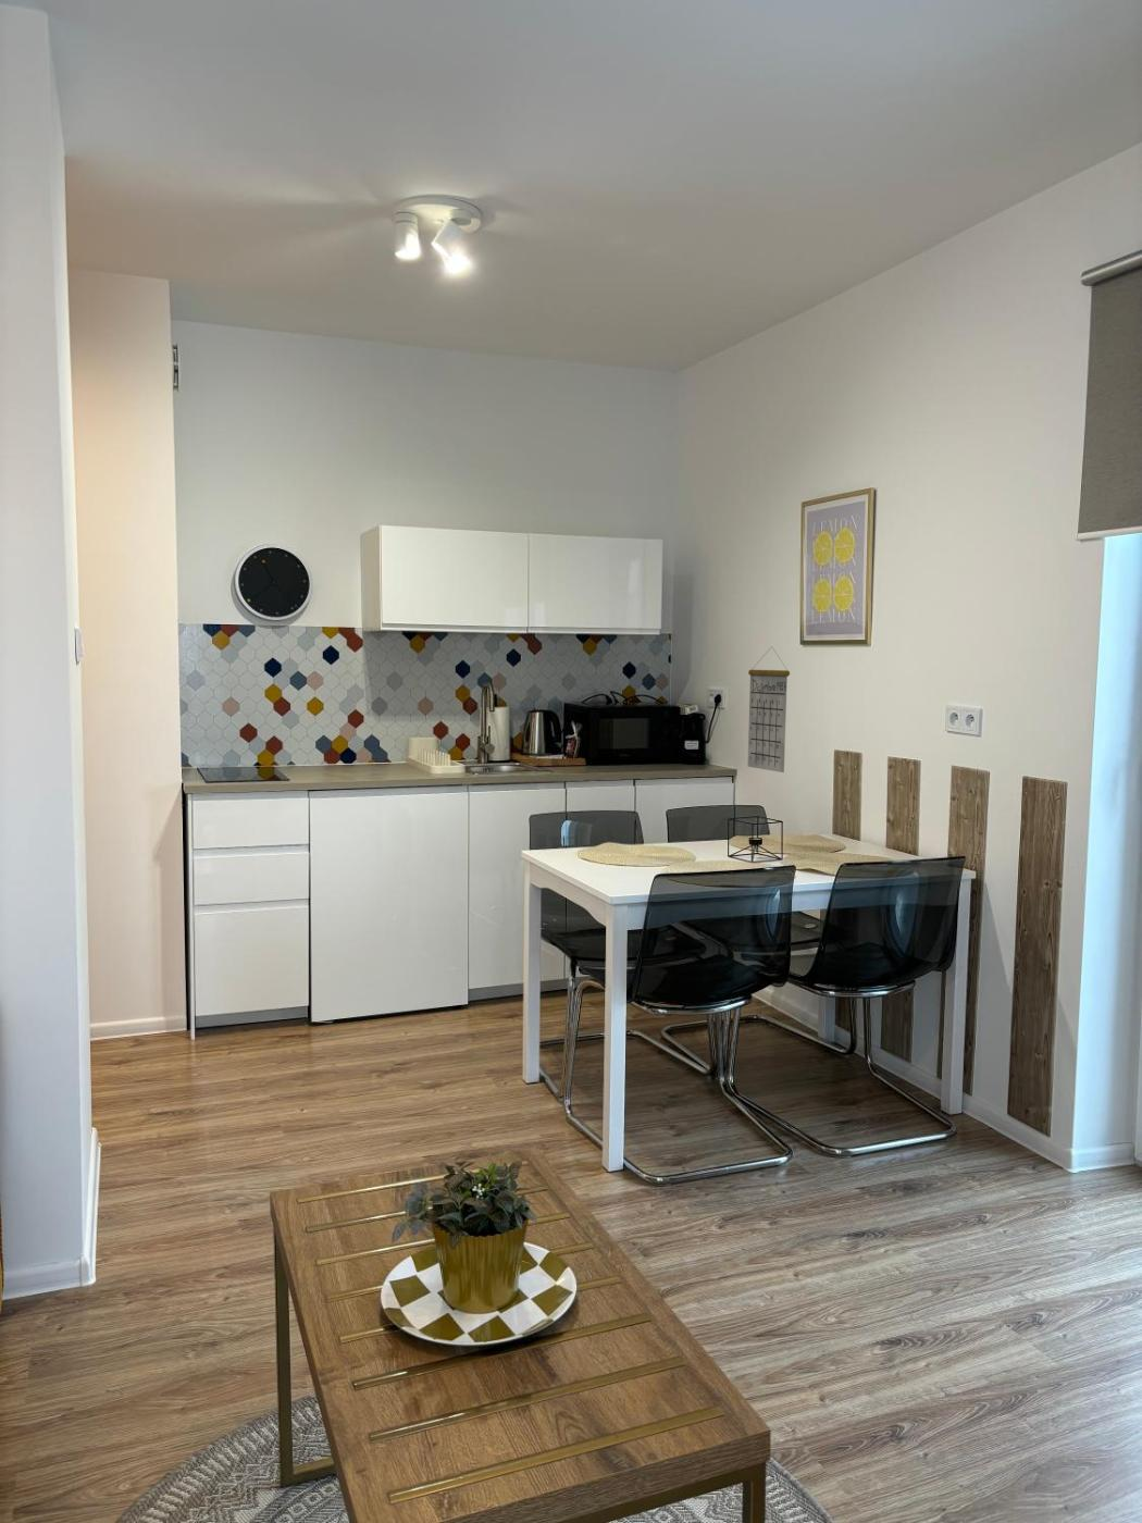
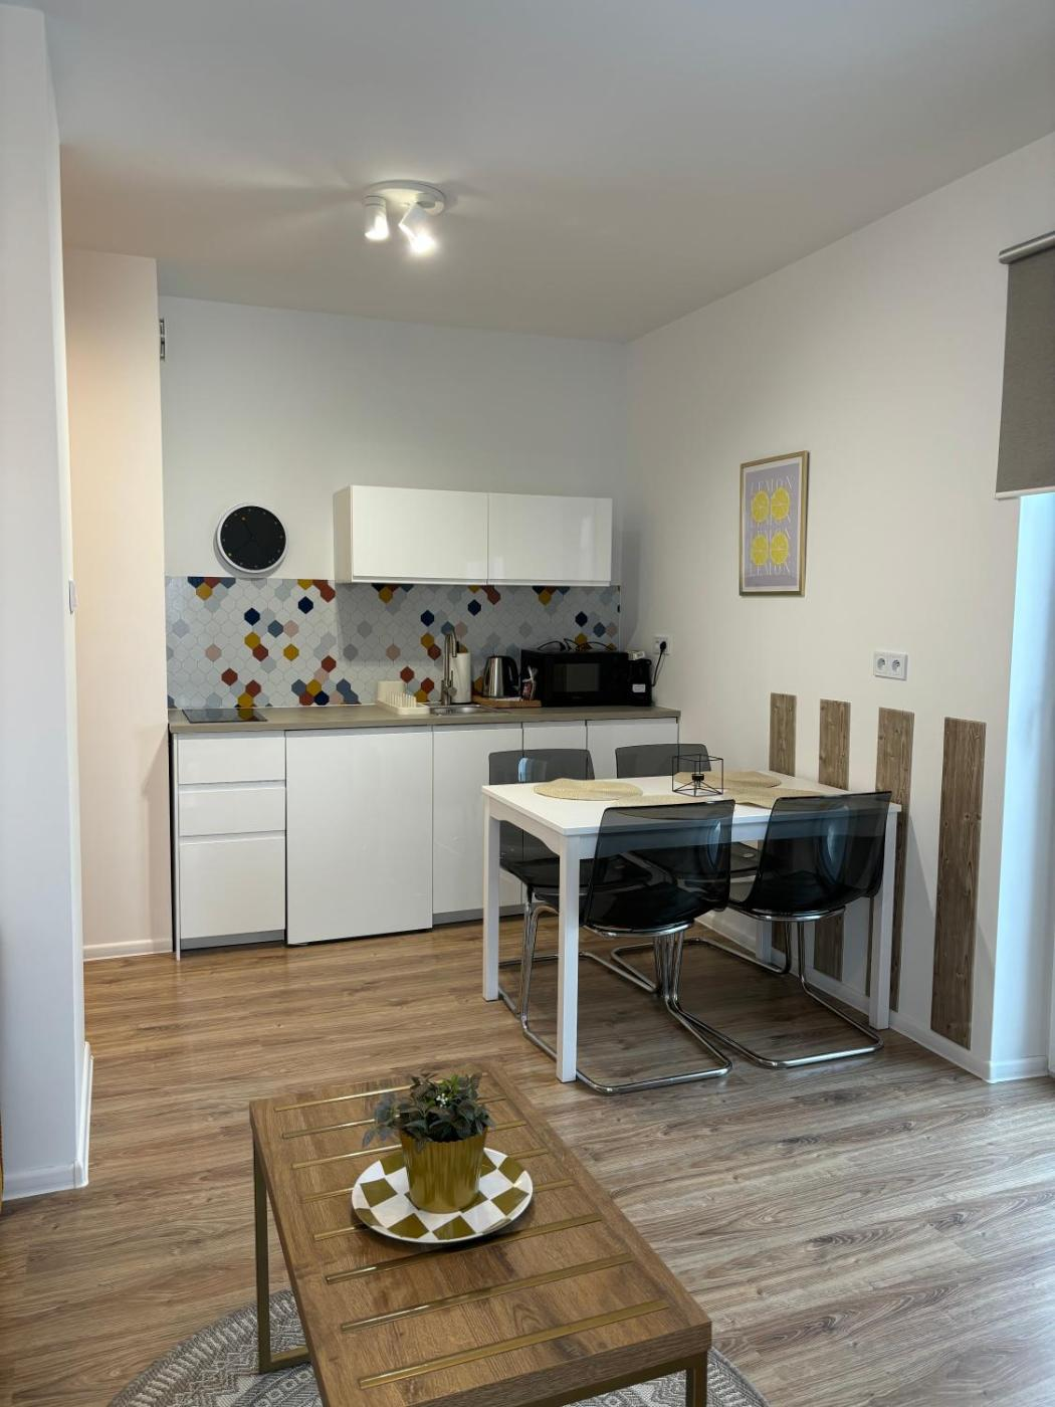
- calendar [746,645,791,773]
